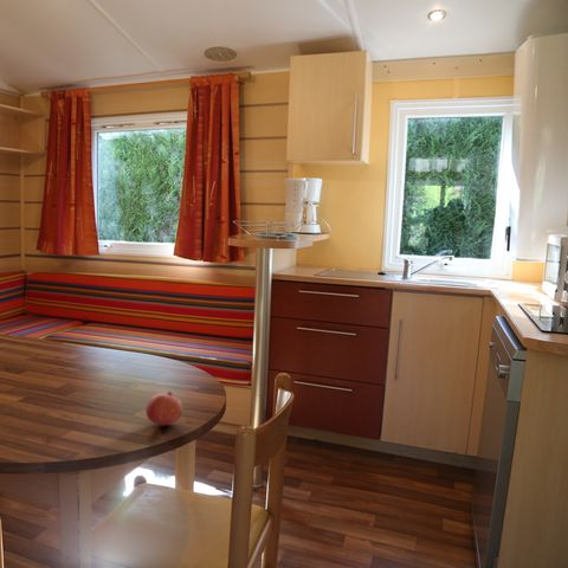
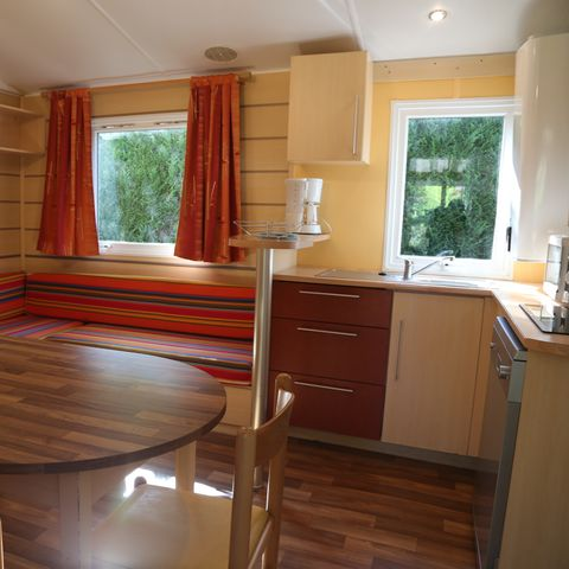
- pomegranate [144,390,183,427]
